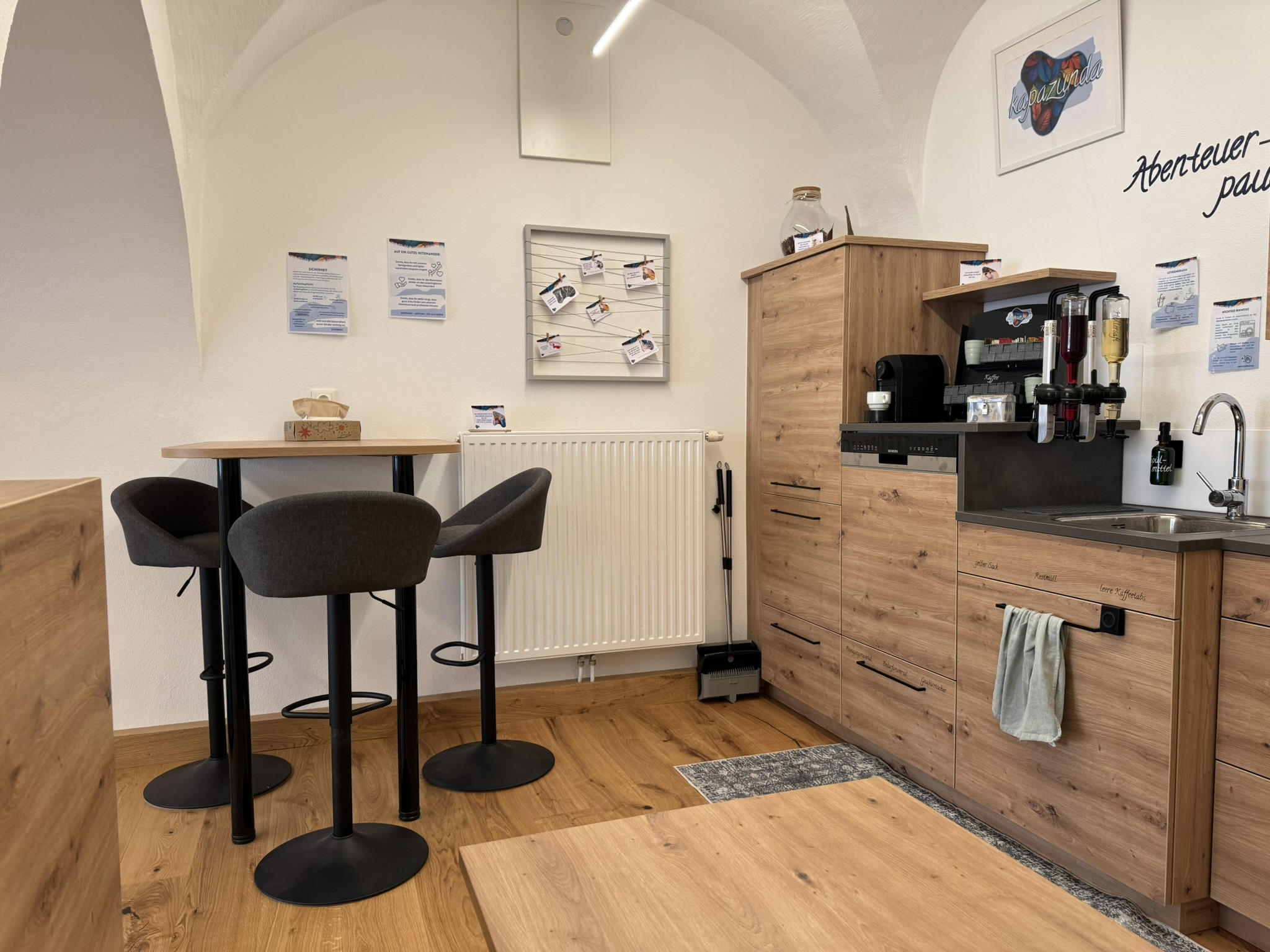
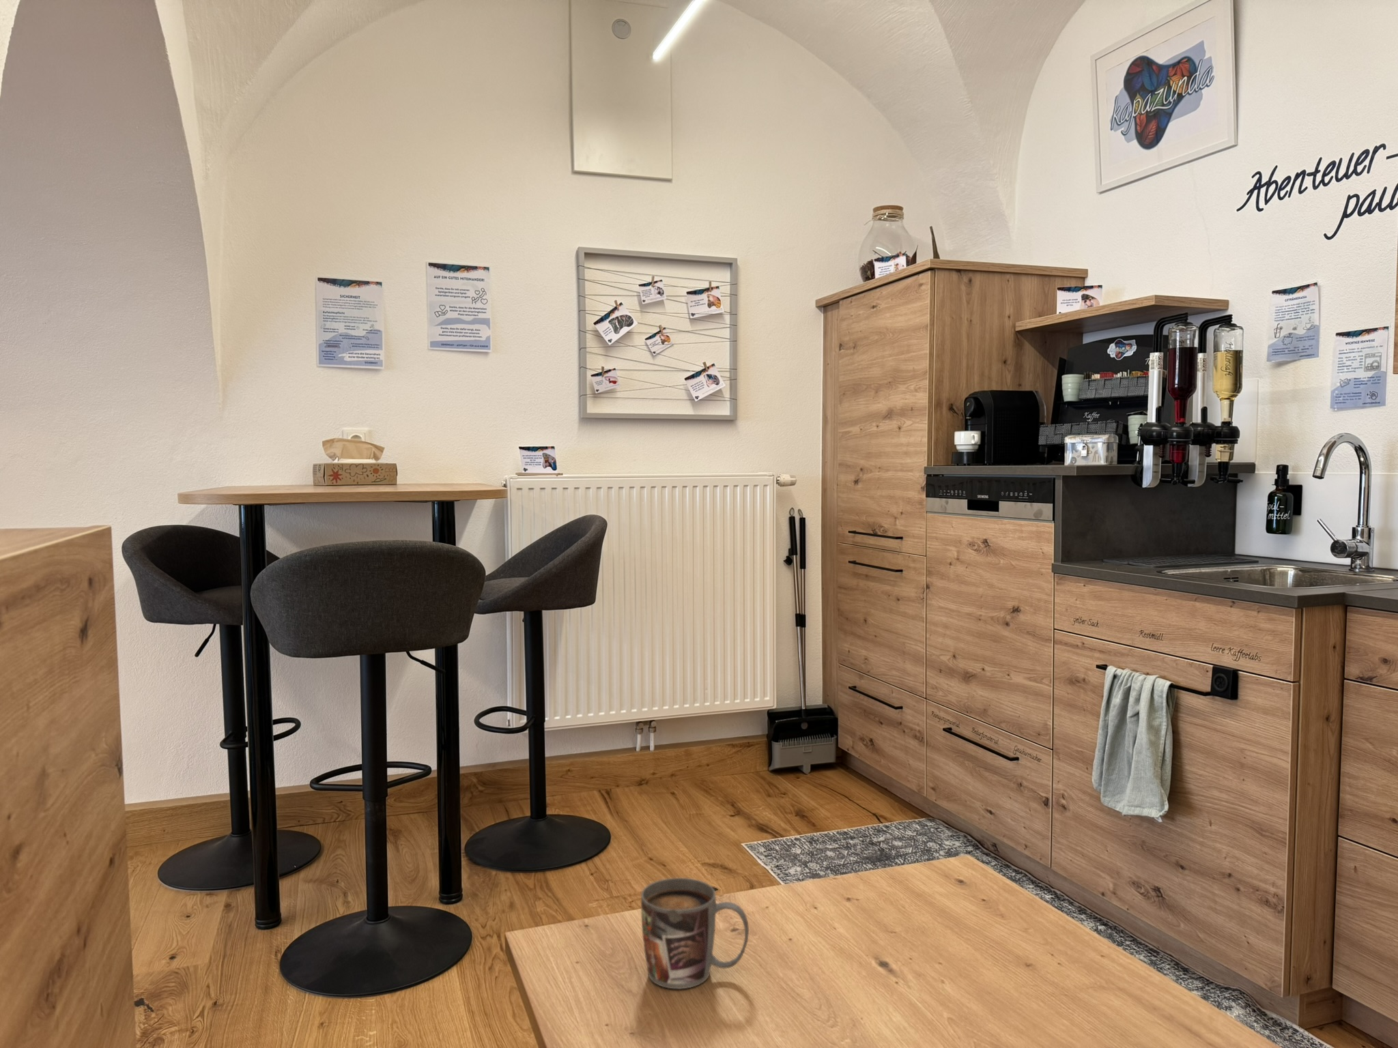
+ mug [641,877,750,990]
